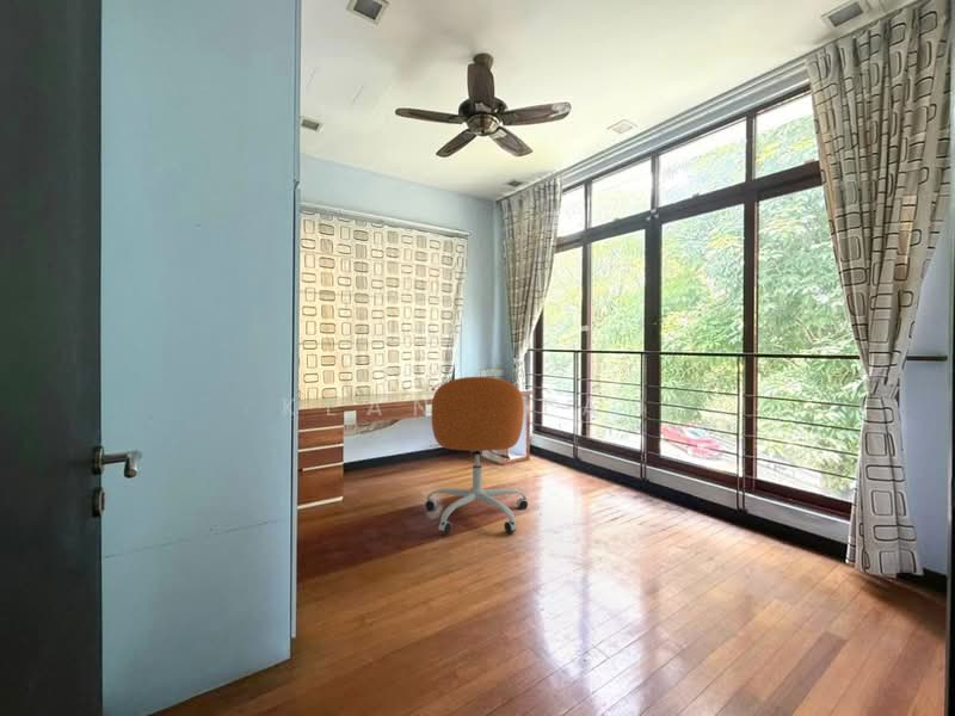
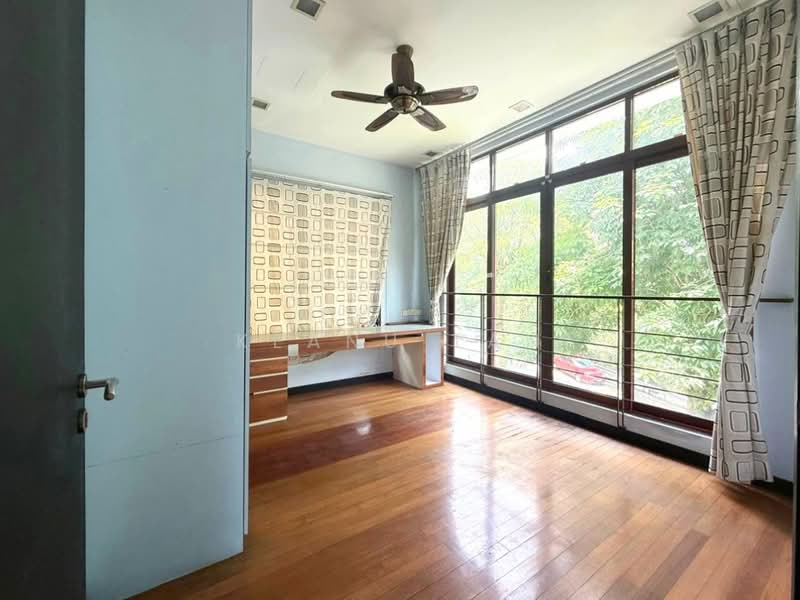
- office chair [424,376,529,535]
